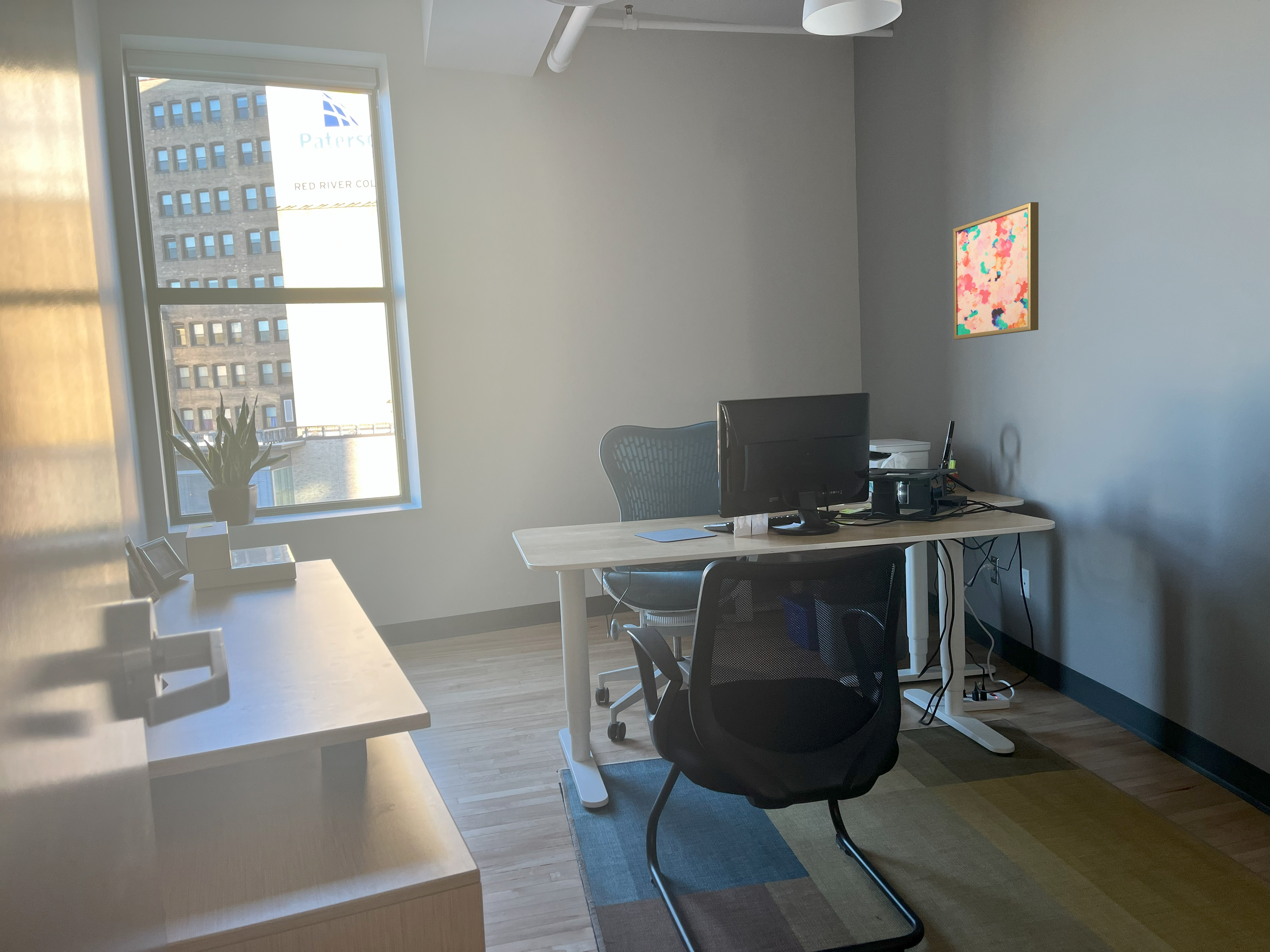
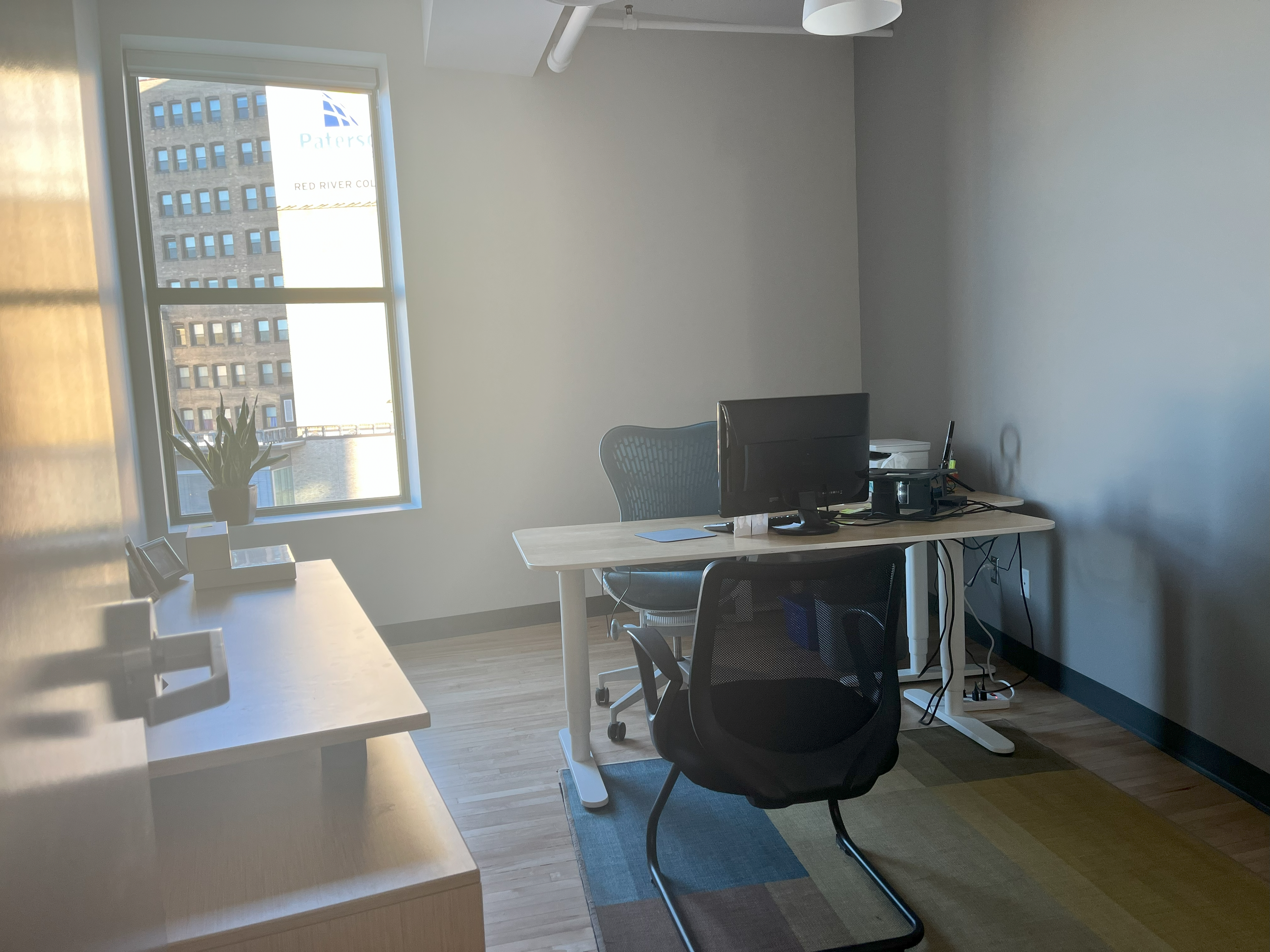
- wall art [952,202,1039,340]
